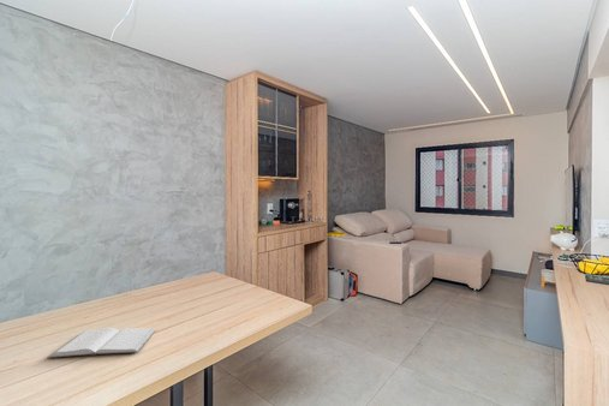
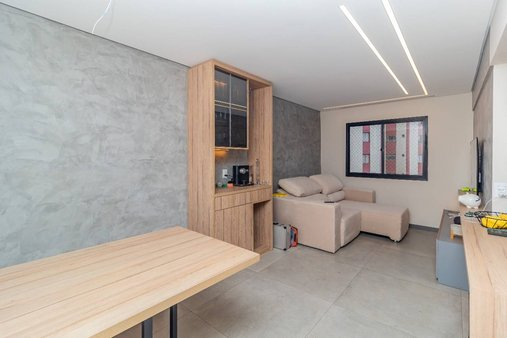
- book [46,327,156,359]
